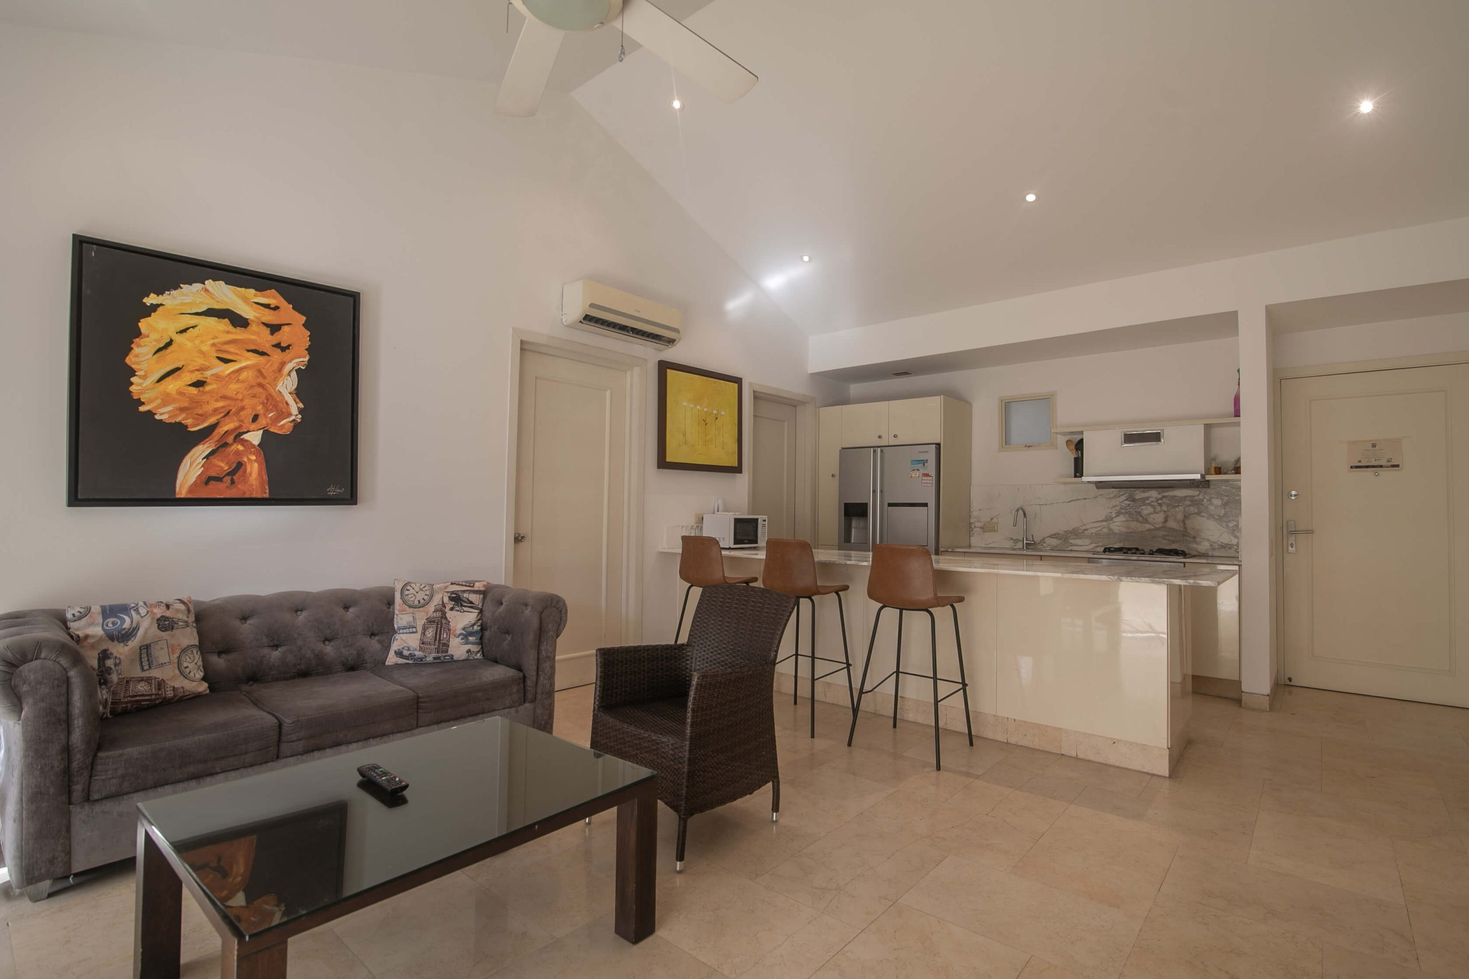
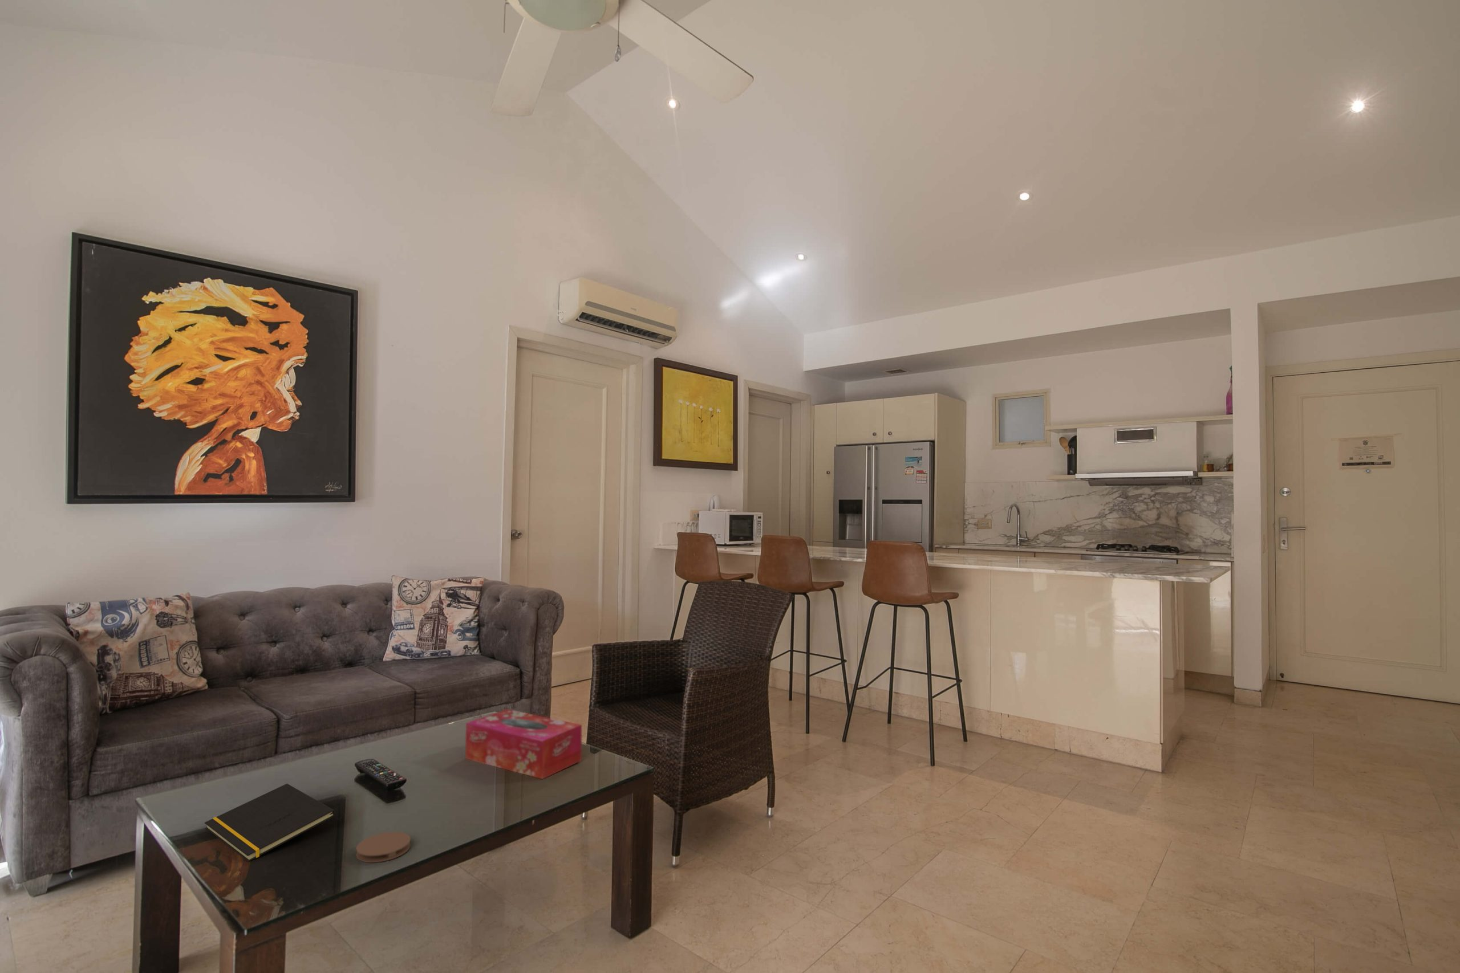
+ notepad [204,783,336,862]
+ coaster [355,831,412,863]
+ tissue box [465,708,582,780]
